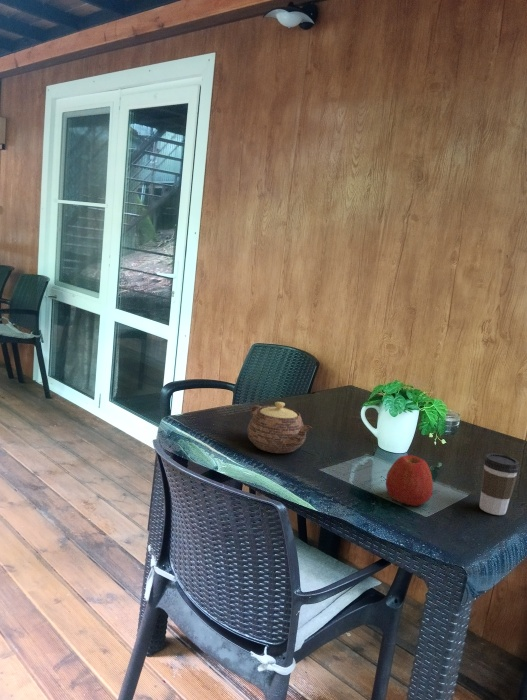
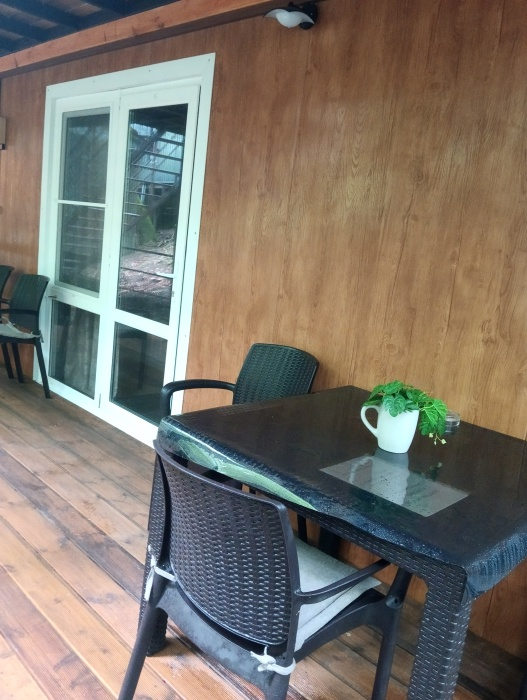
- coffee cup [478,453,521,516]
- apple [385,454,434,507]
- teapot [246,401,313,454]
